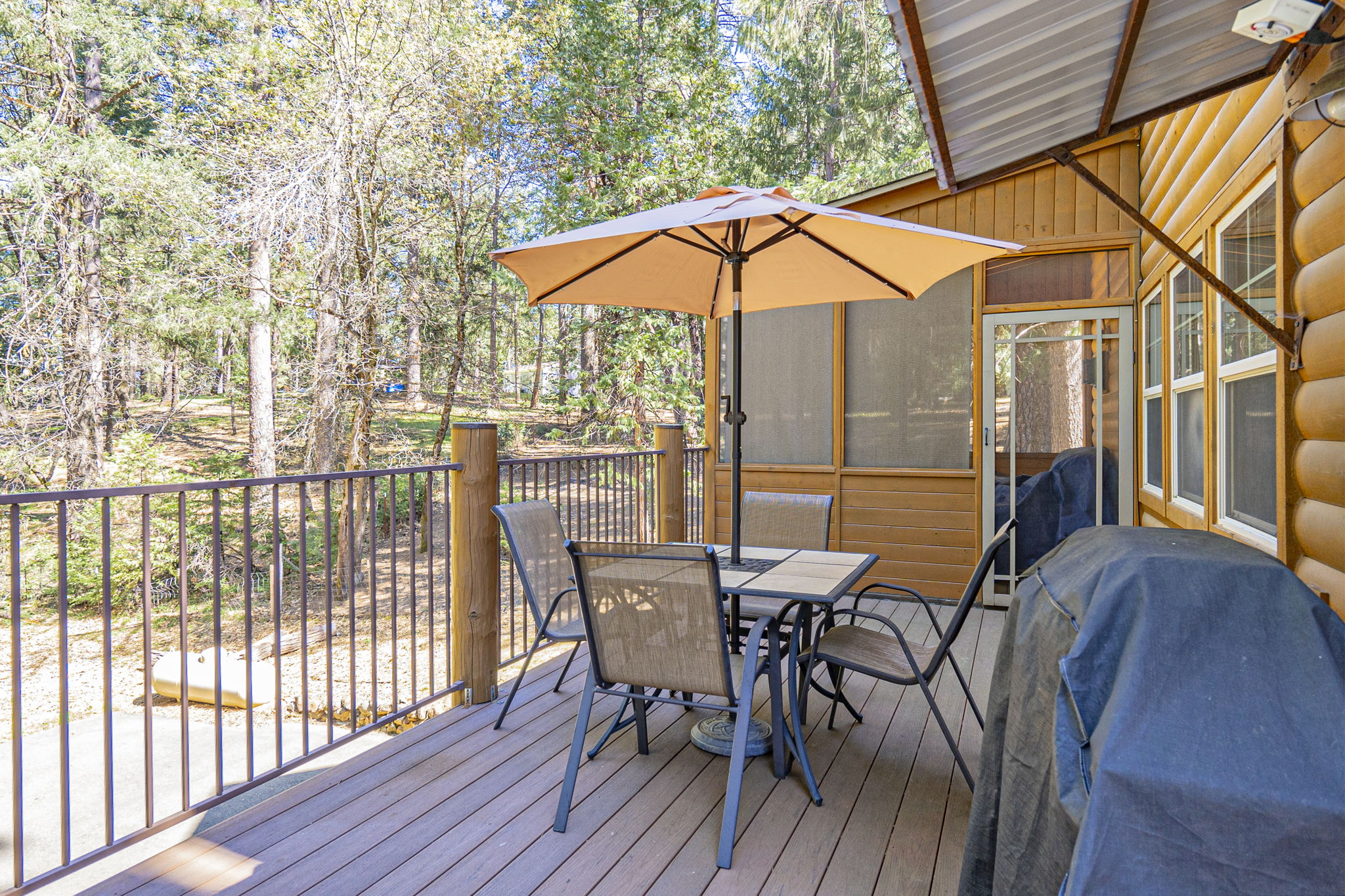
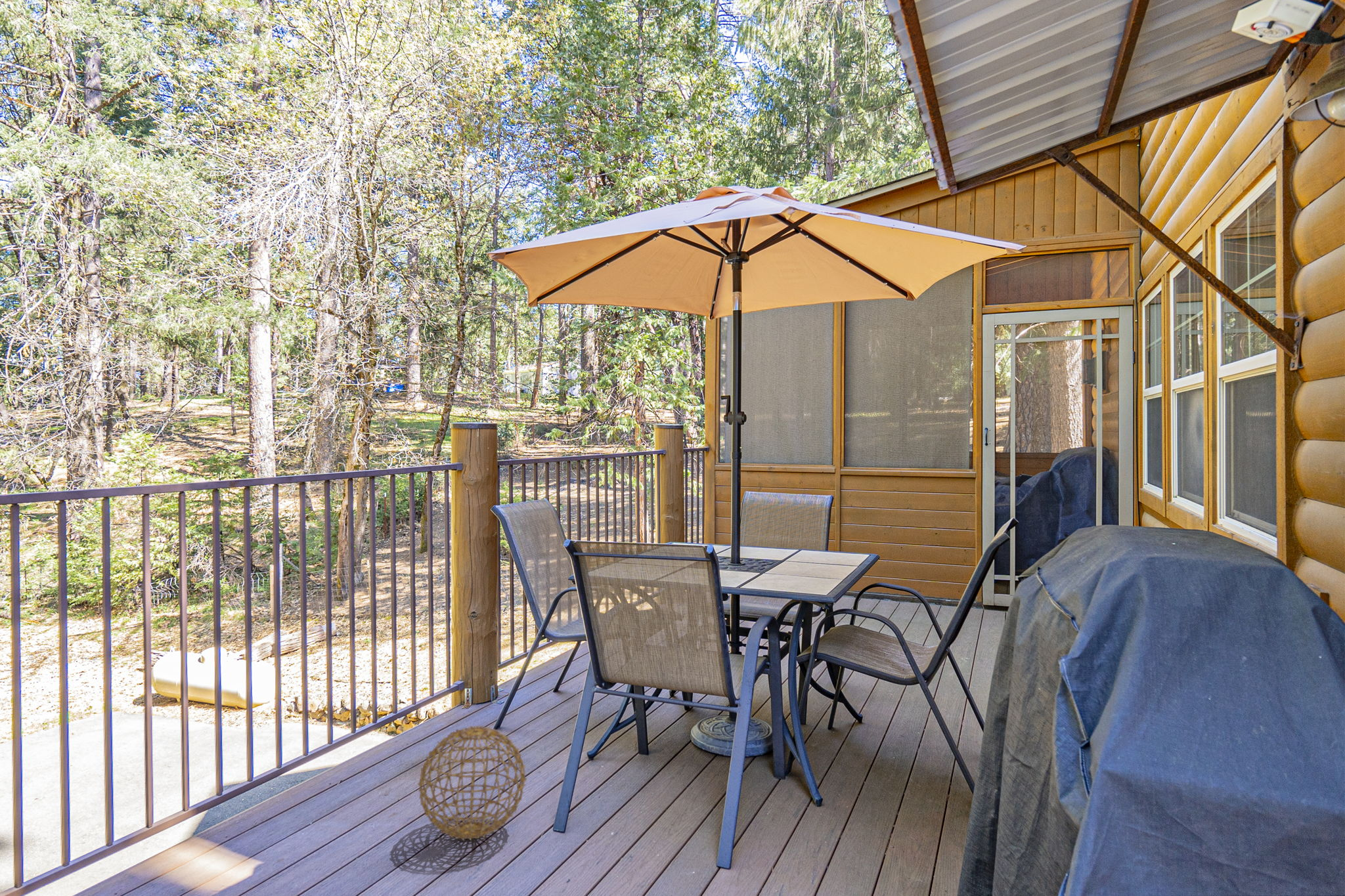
+ lantern [417,725,527,842]
